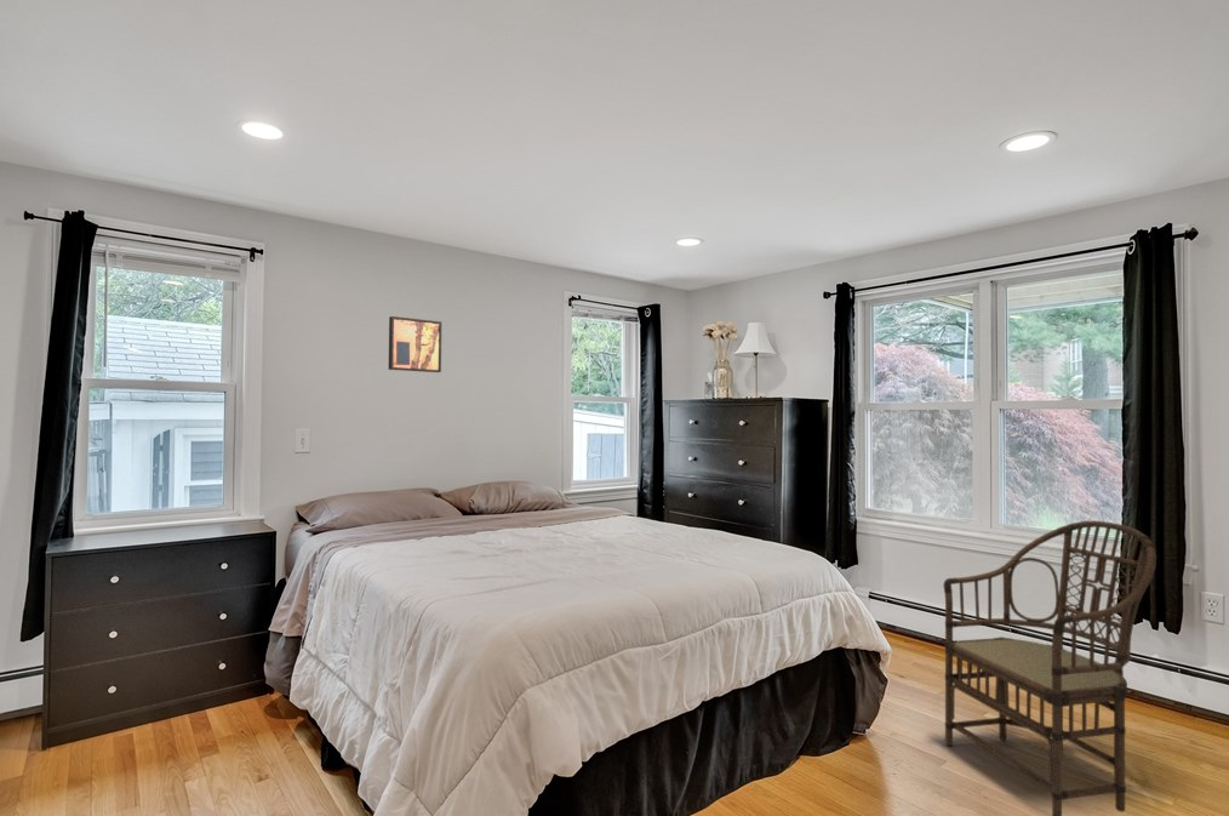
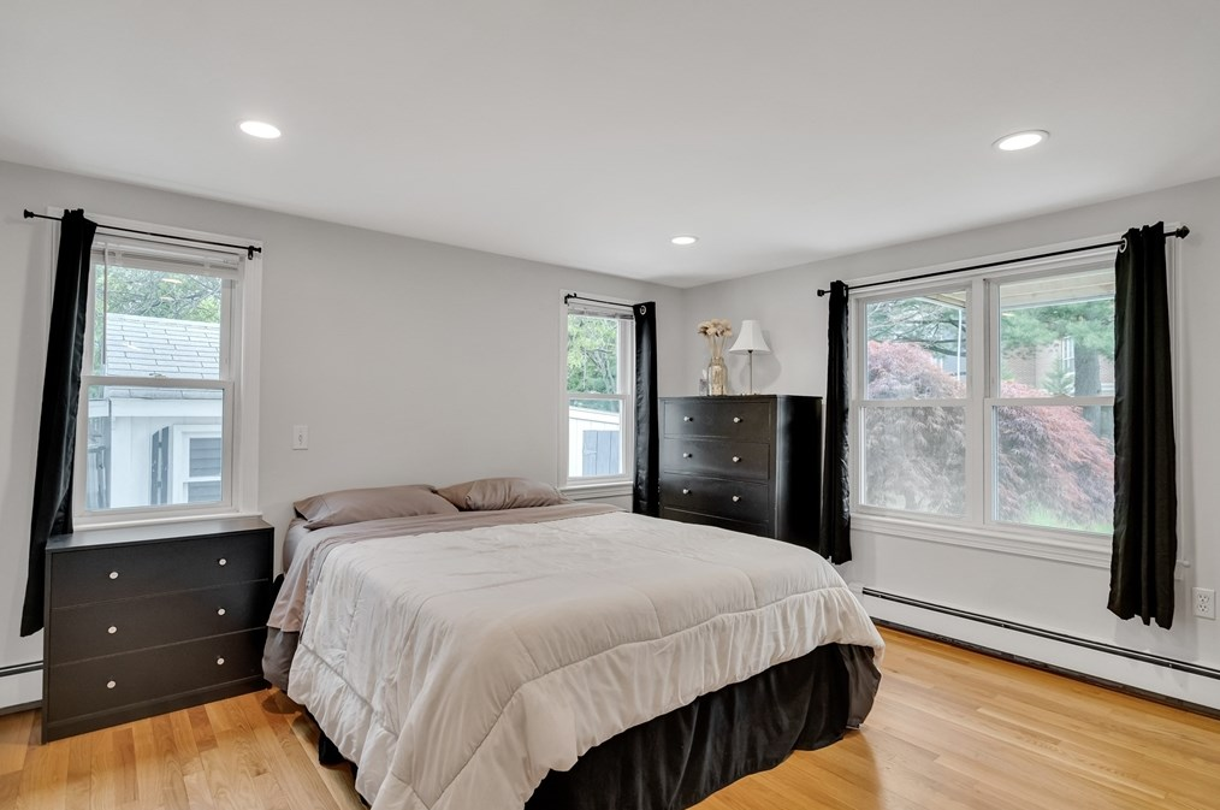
- wall art [388,315,442,373]
- armchair [943,520,1157,816]
